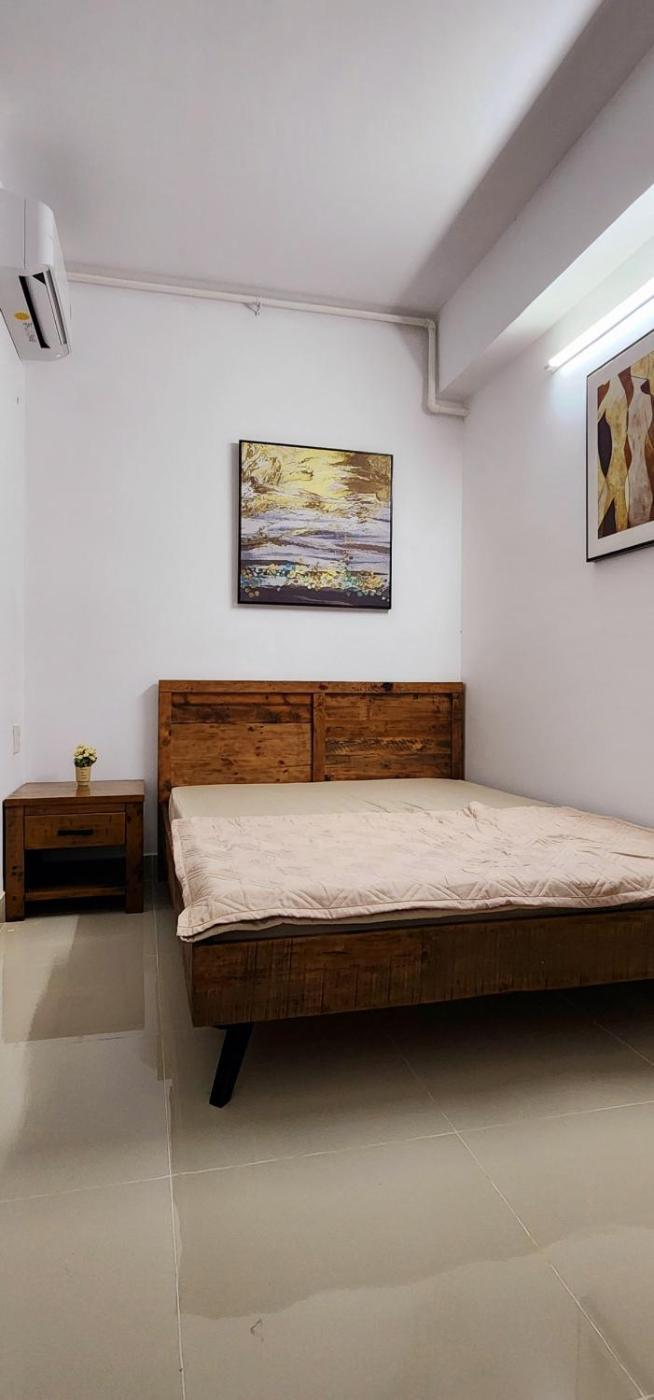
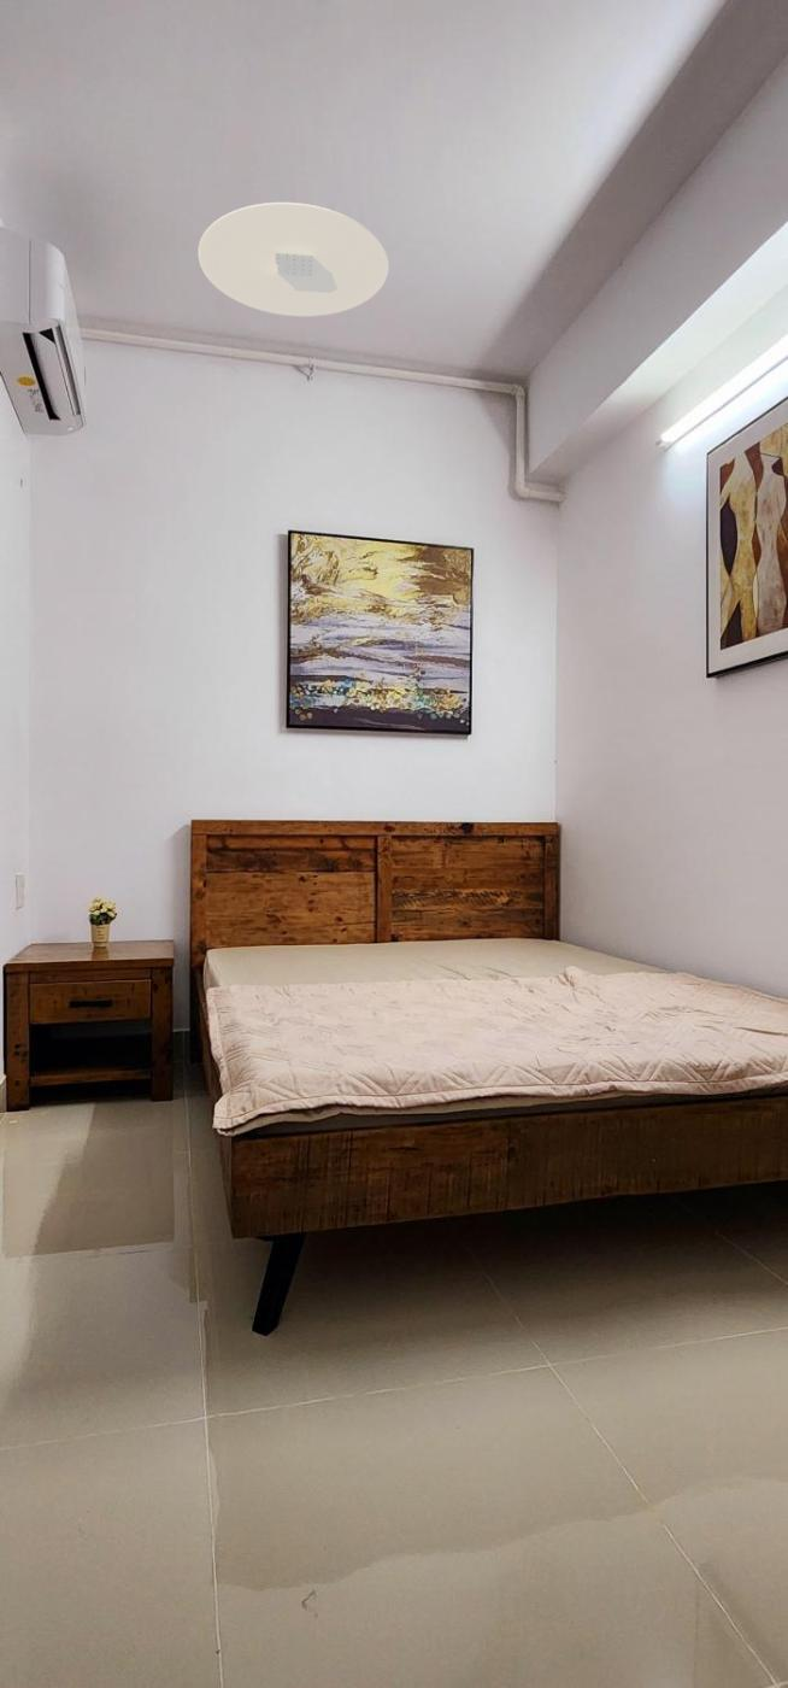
+ ceiling light [196,201,390,318]
